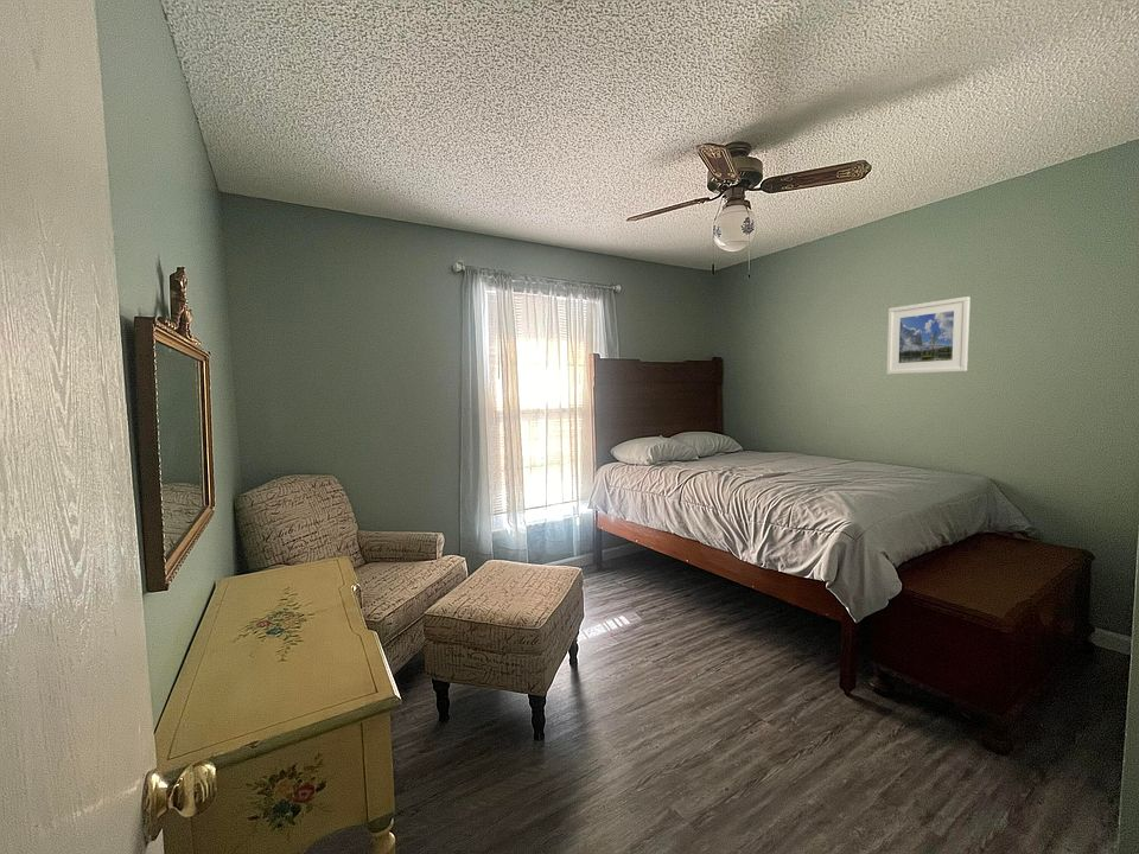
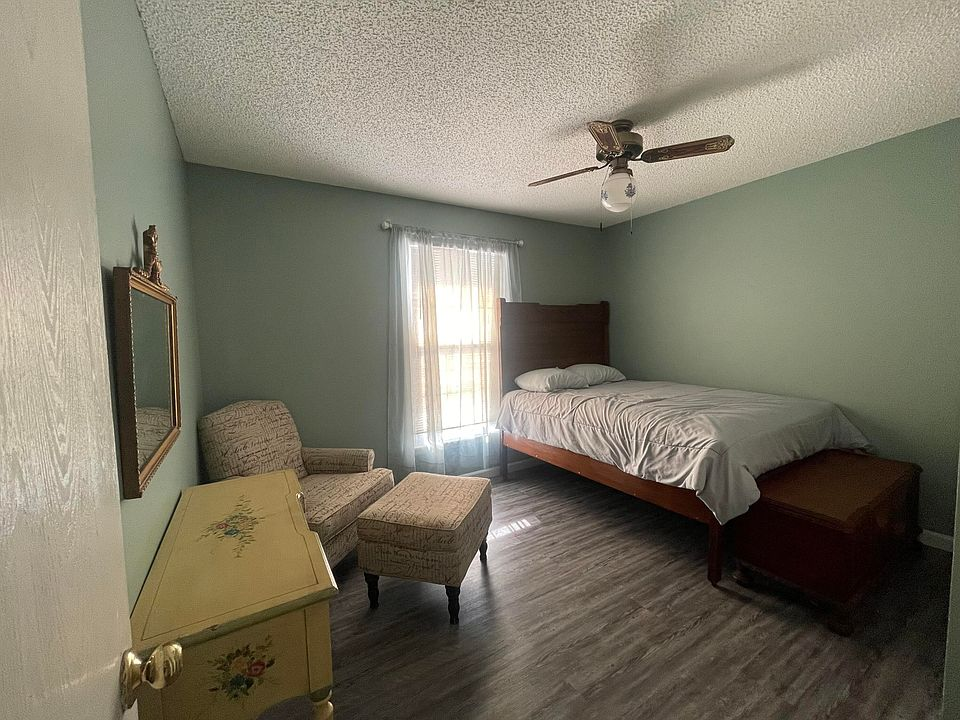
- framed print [885,295,972,376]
